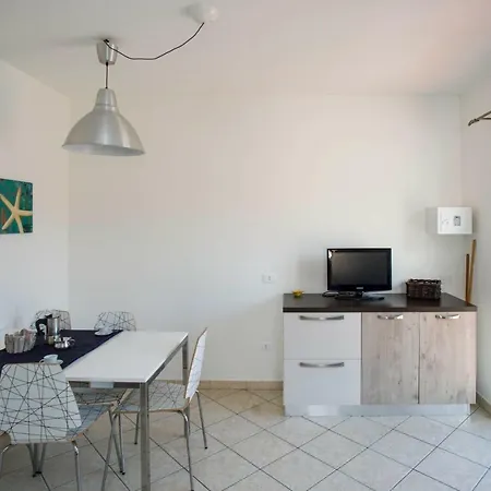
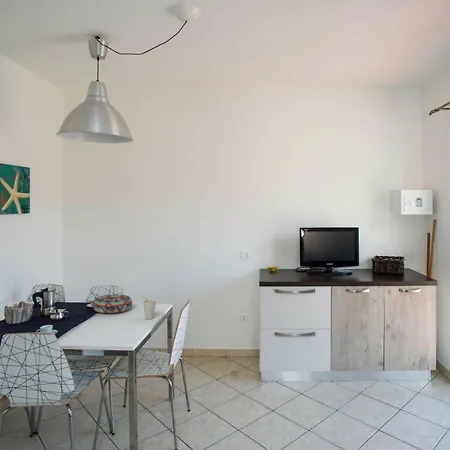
+ cup [138,296,157,320]
+ decorative bowl [91,294,133,314]
